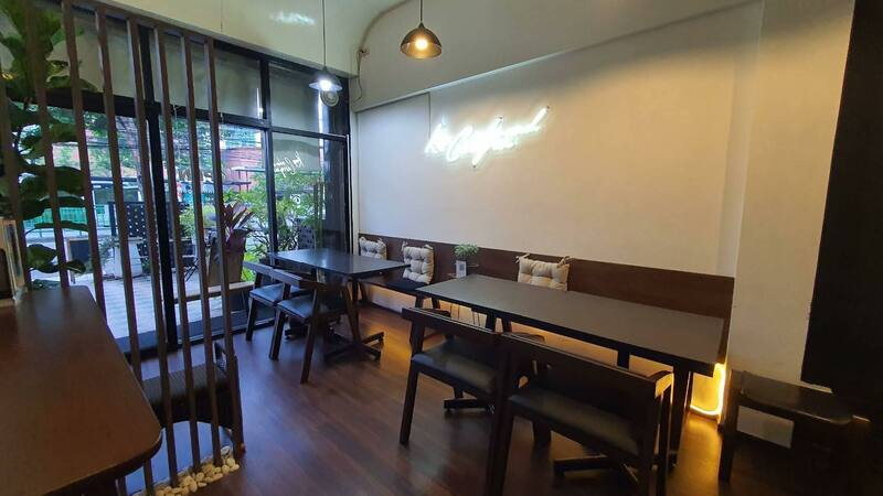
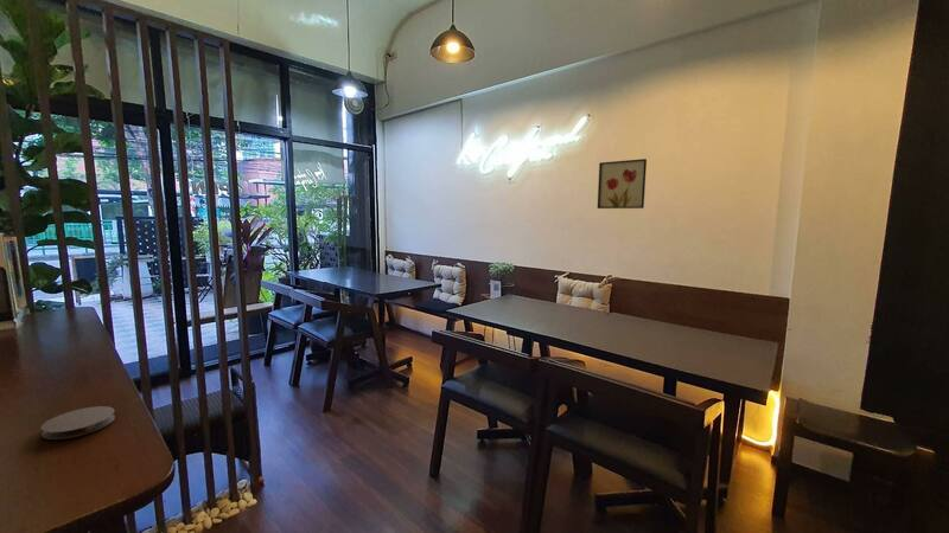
+ wall art [597,158,648,210]
+ coaster [40,405,116,441]
